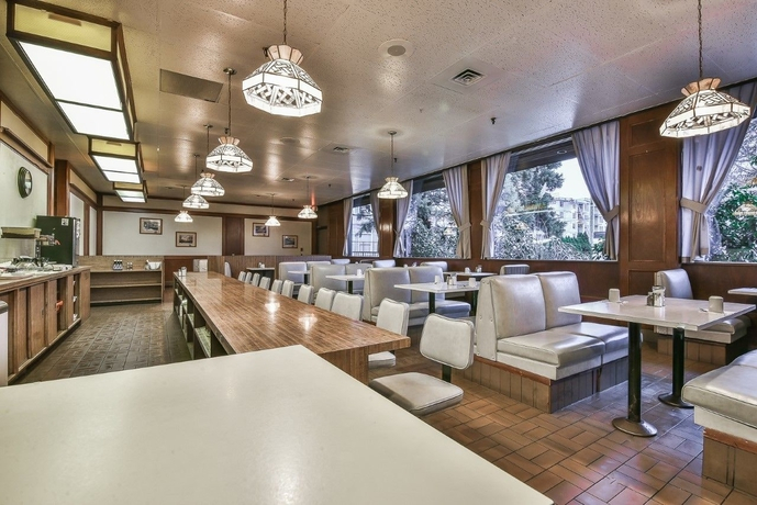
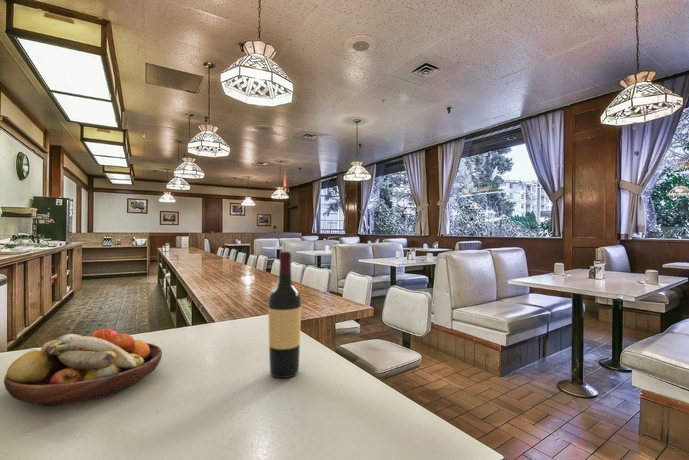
+ wine bottle [267,250,302,379]
+ fruit bowl [3,328,163,407]
